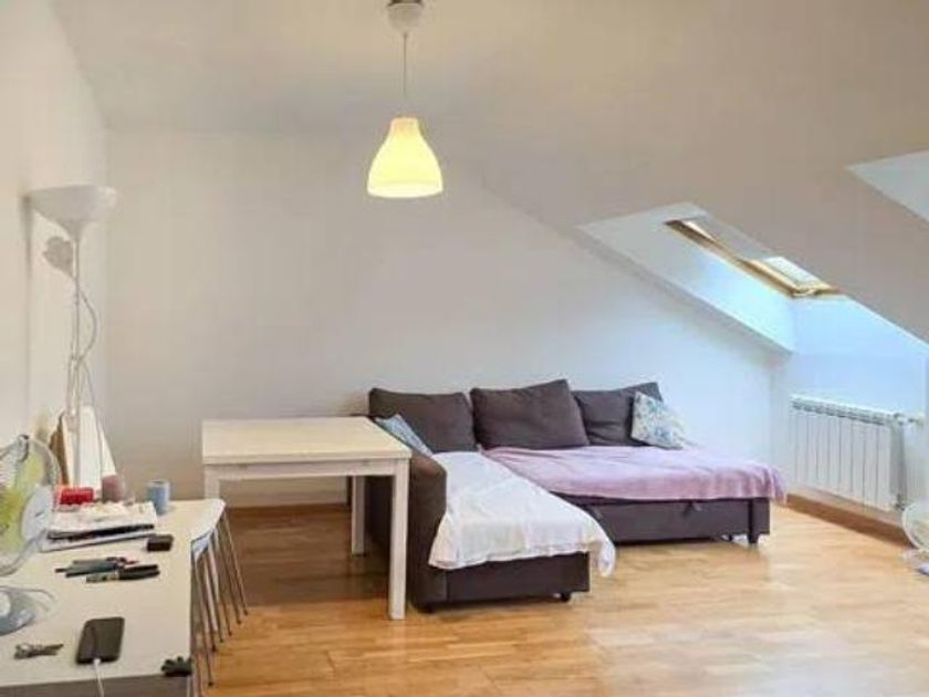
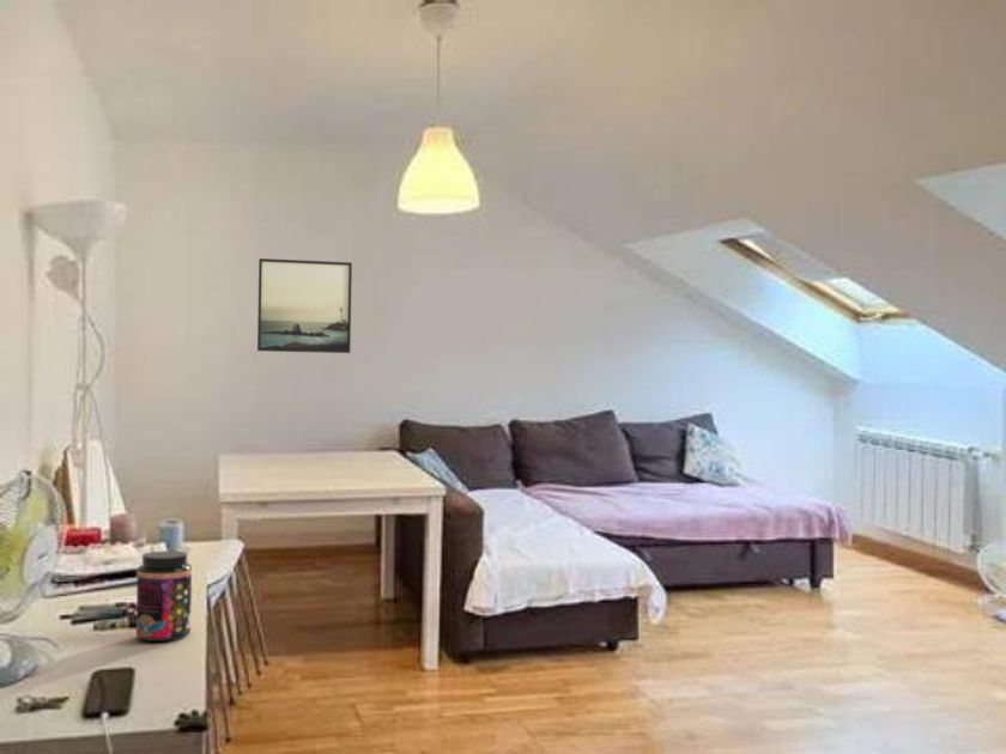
+ jar [135,549,193,643]
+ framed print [256,257,353,354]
